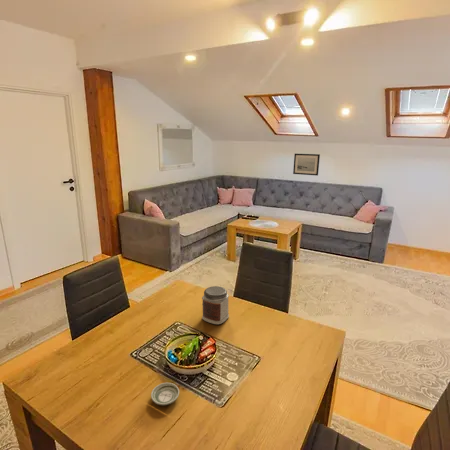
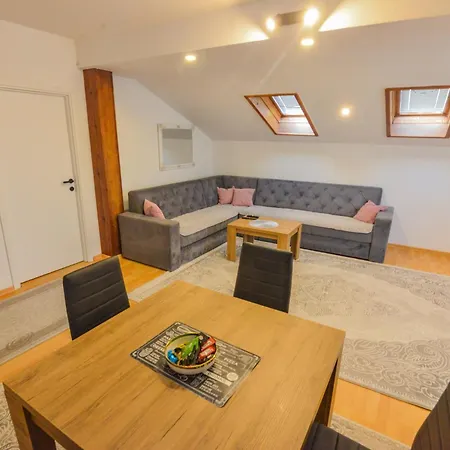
- saucer [150,382,180,406]
- wall art [292,153,321,177]
- jar [201,285,230,325]
